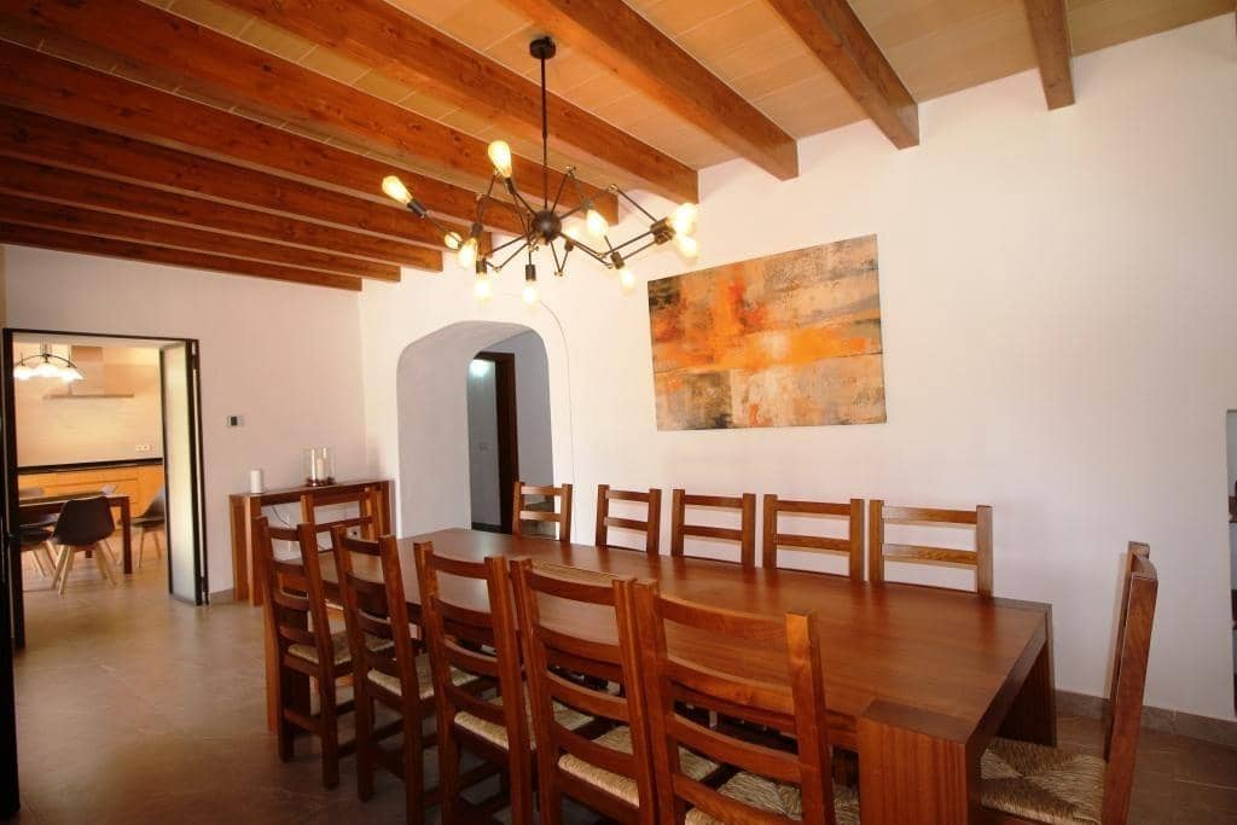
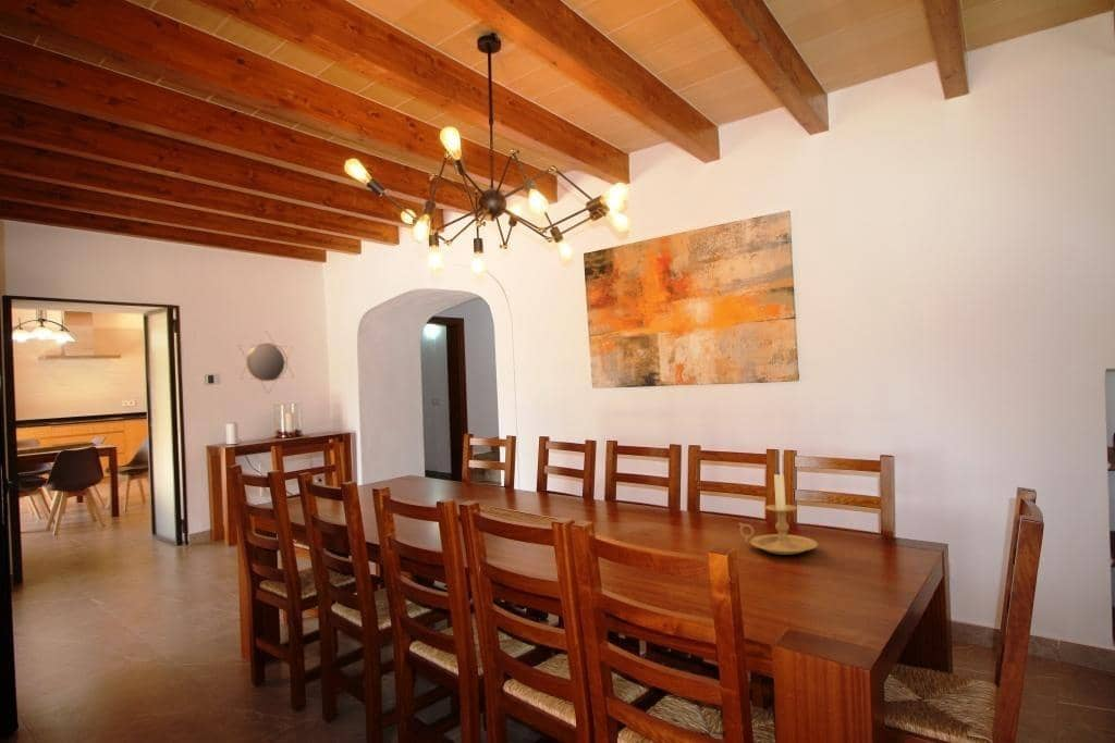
+ candle holder [737,470,819,556]
+ home mirror [238,330,295,395]
